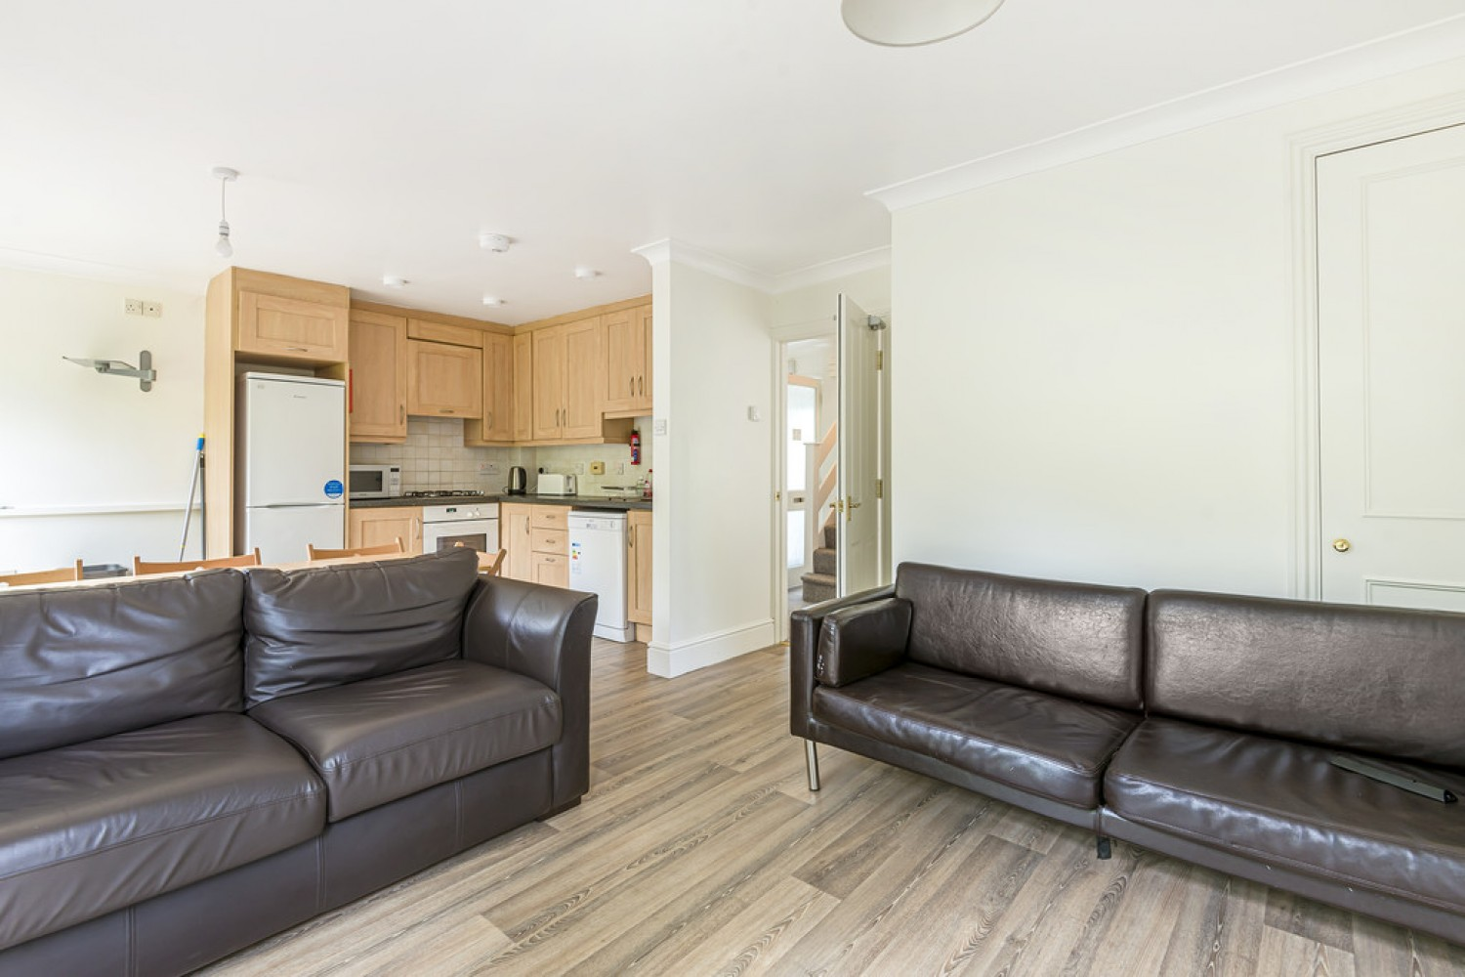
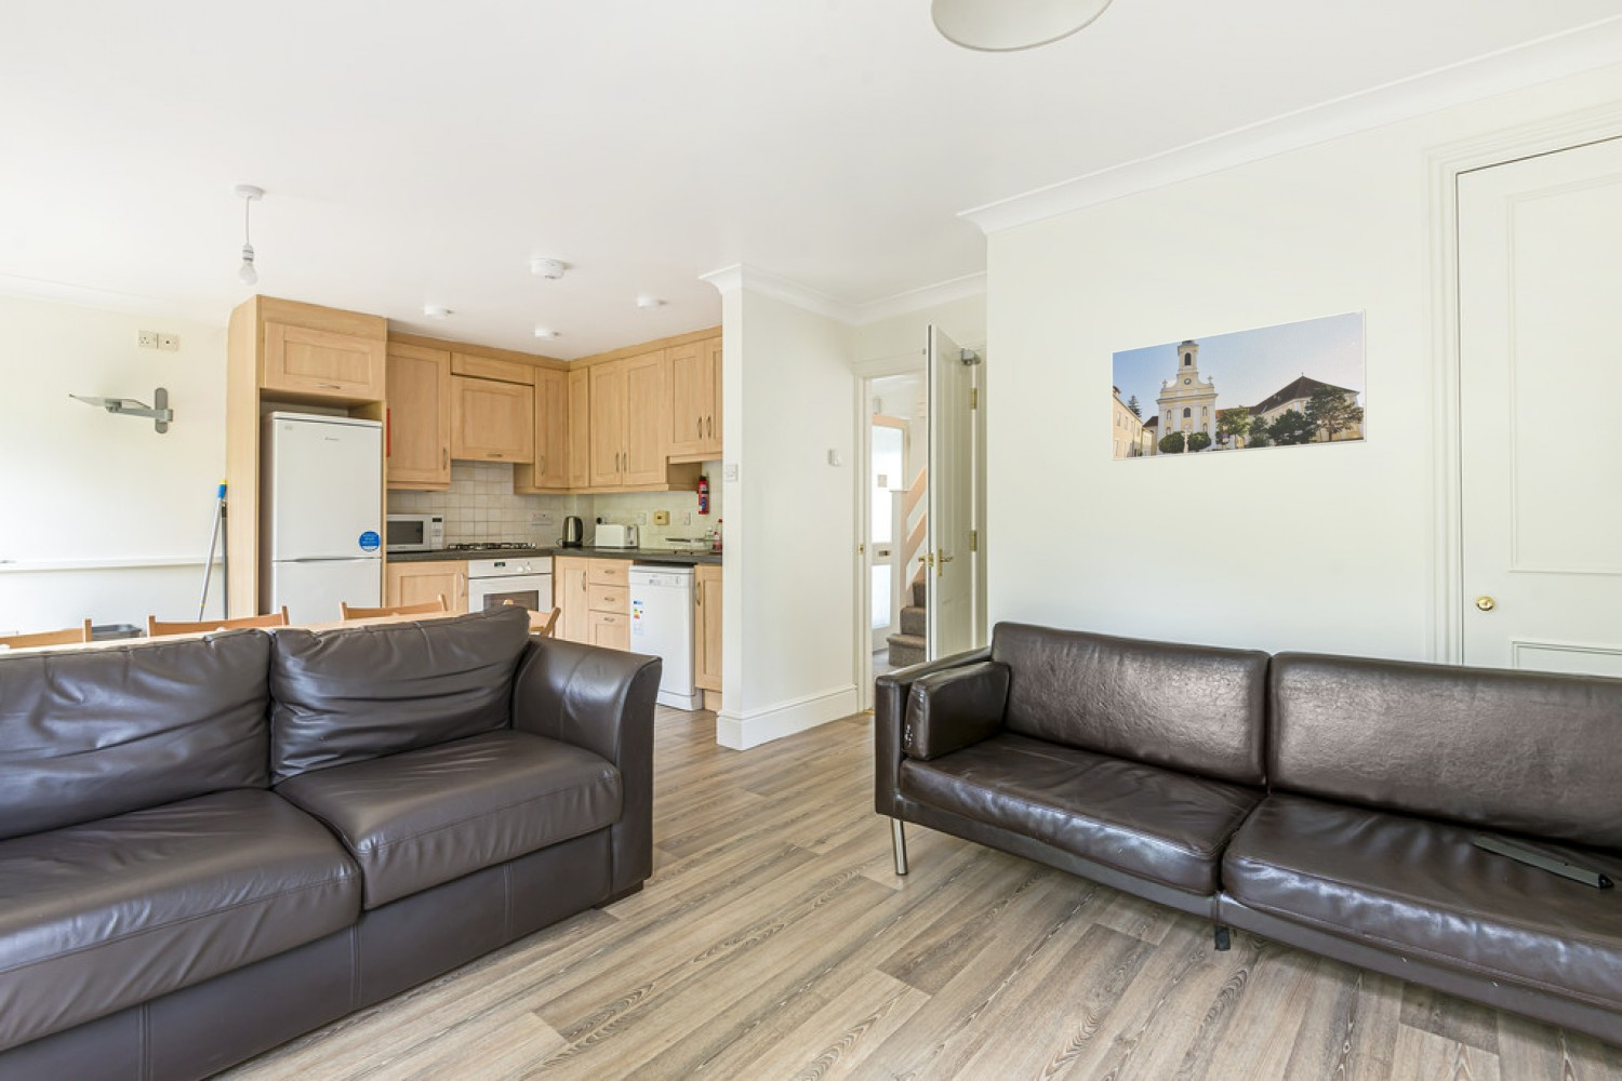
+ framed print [1110,308,1367,462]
